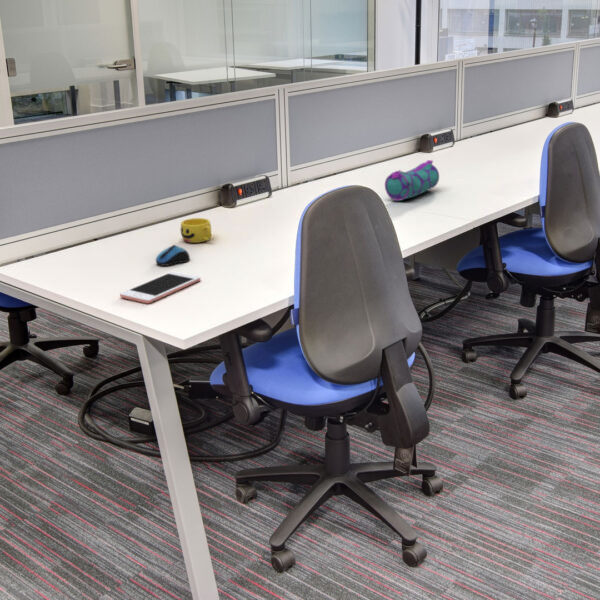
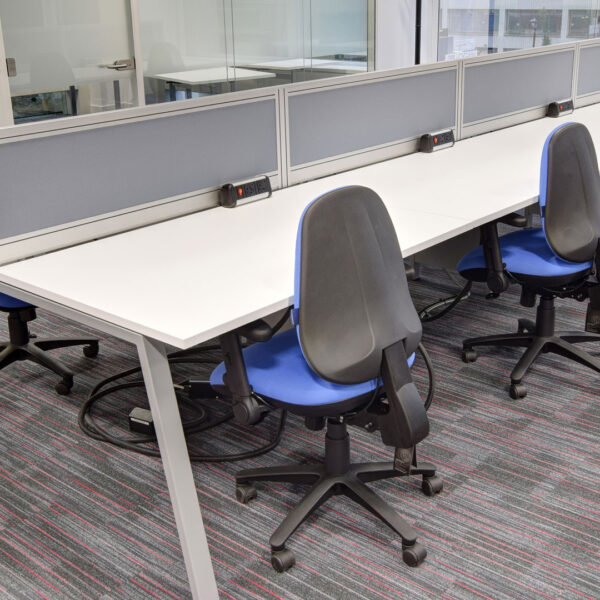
- cell phone [119,271,201,304]
- cup [180,217,212,244]
- computer mouse [155,244,191,267]
- pencil case [384,159,440,202]
